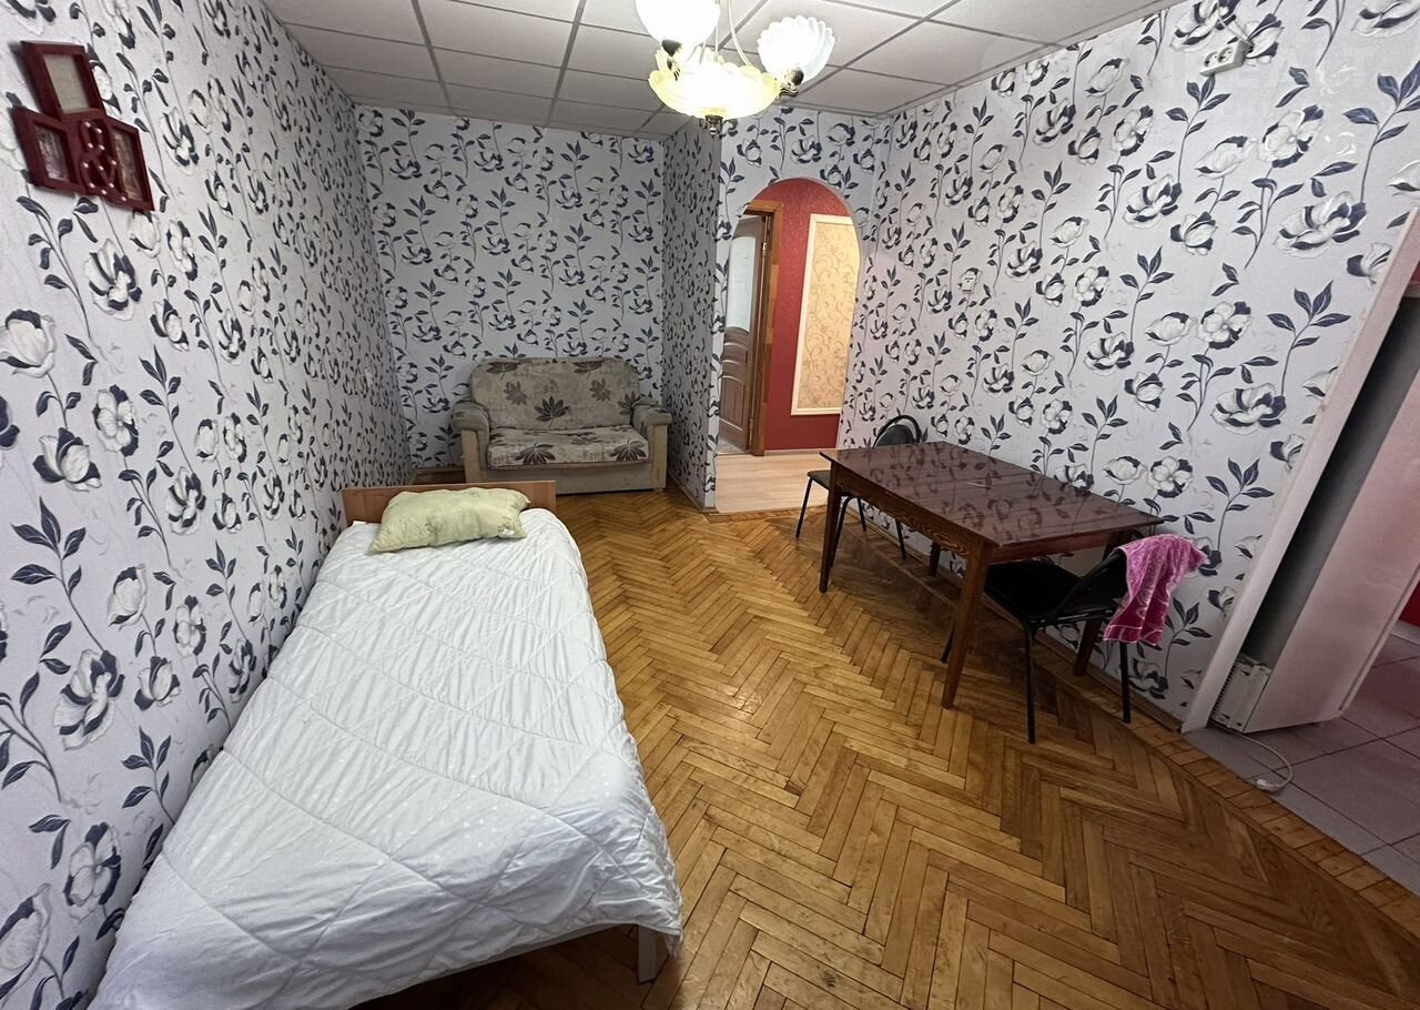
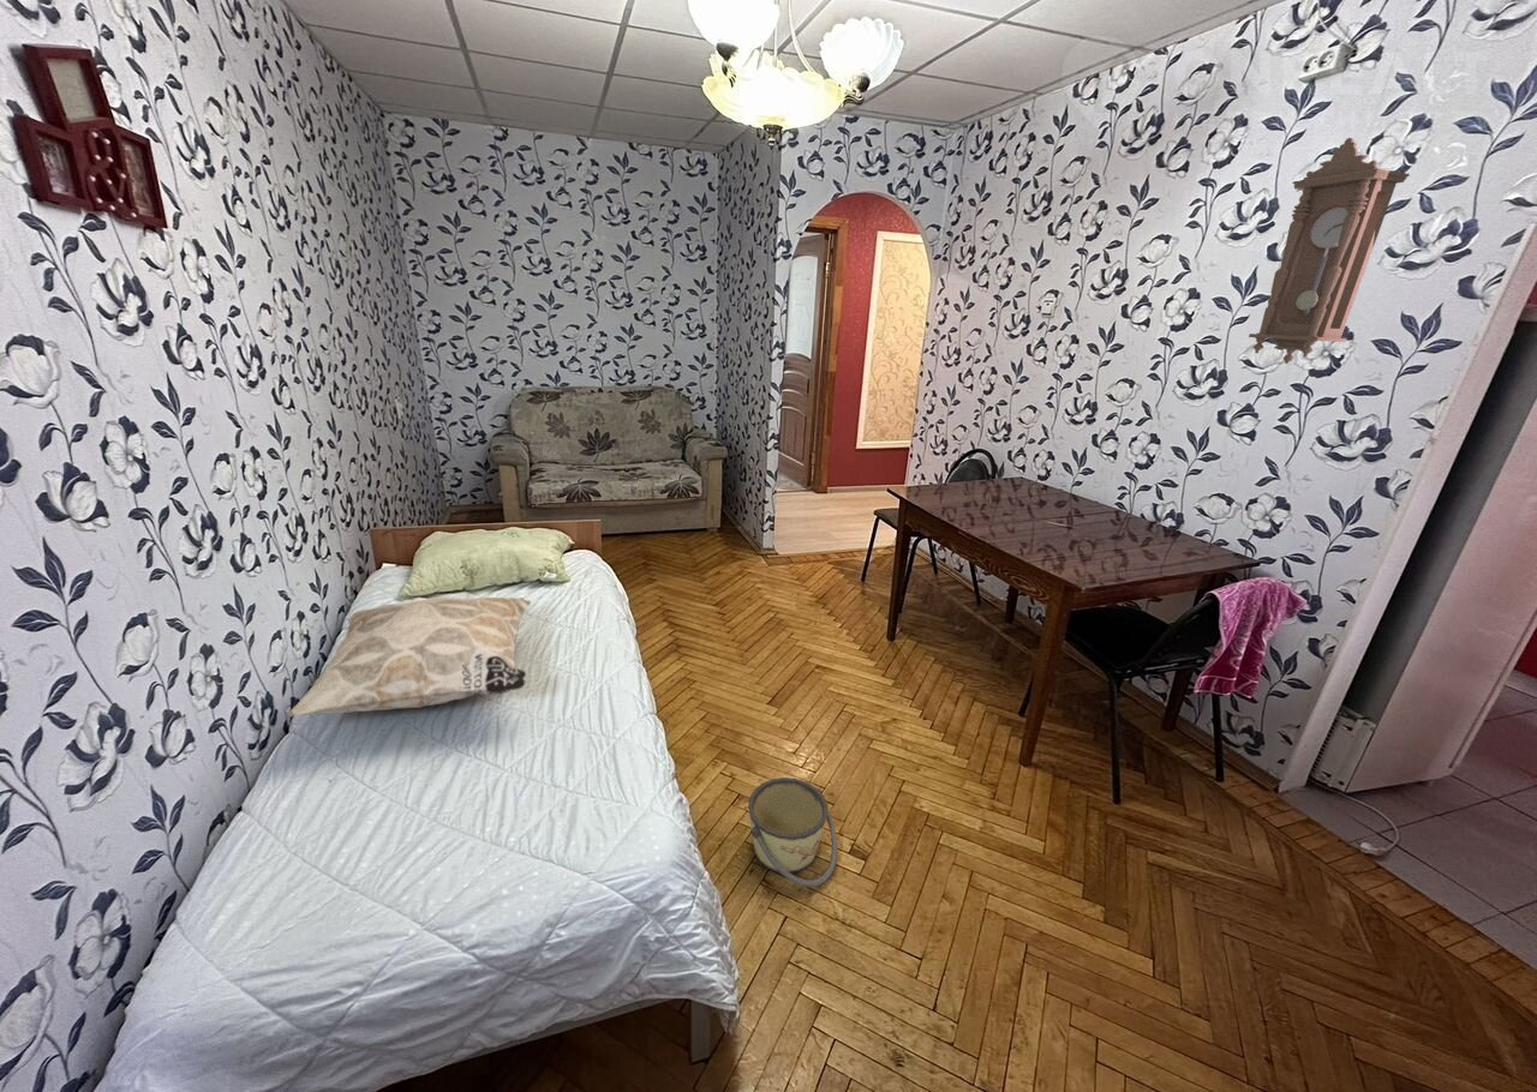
+ bucket [747,776,838,888]
+ pendulum clock [1248,137,1411,365]
+ decorative pillow [285,596,532,719]
